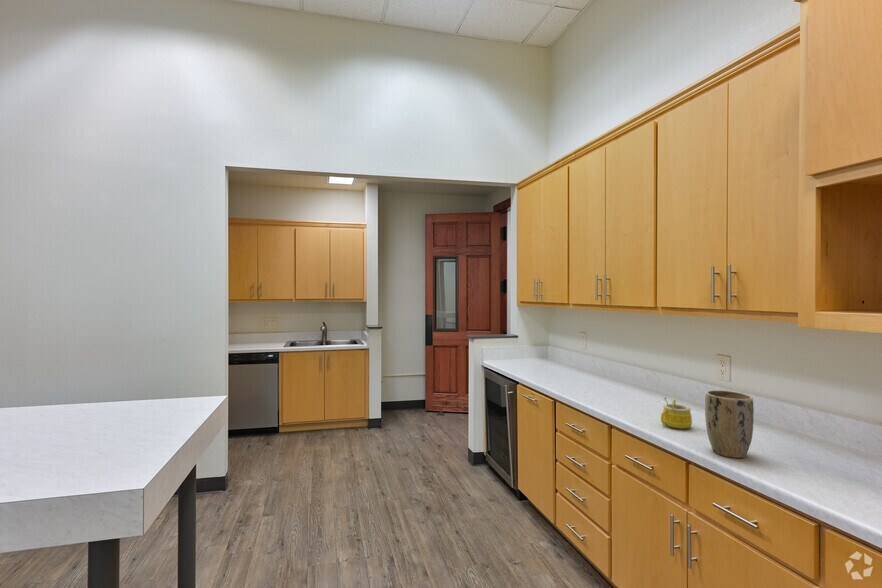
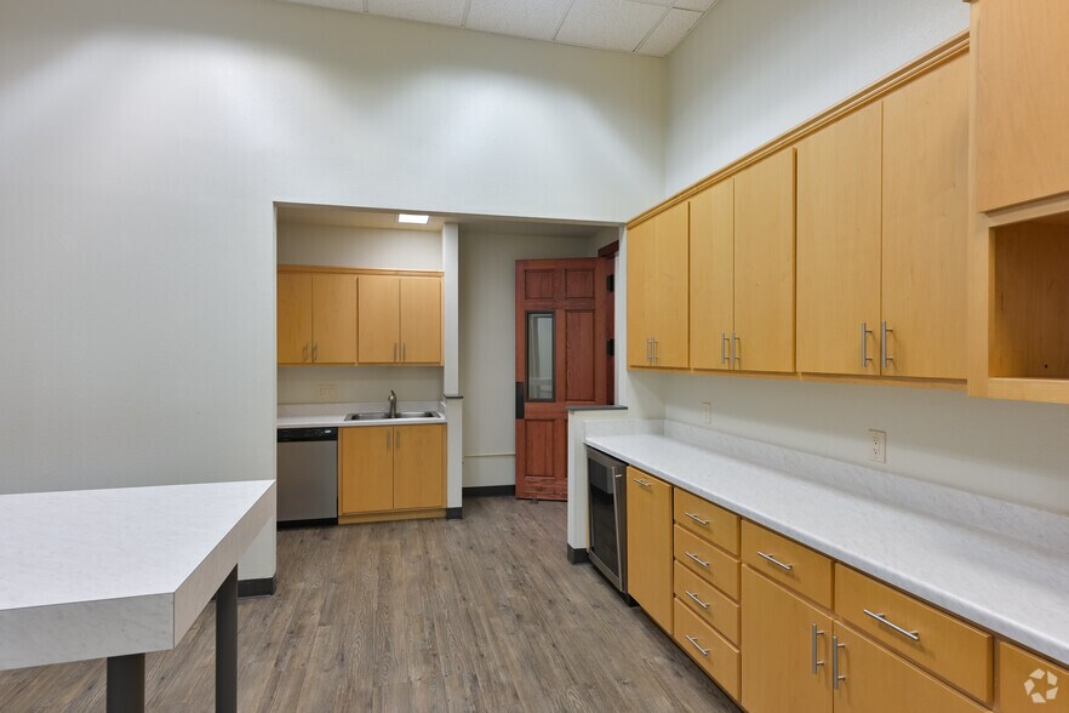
- plant pot [704,389,755,459]
- mug [660,397,693,430]
